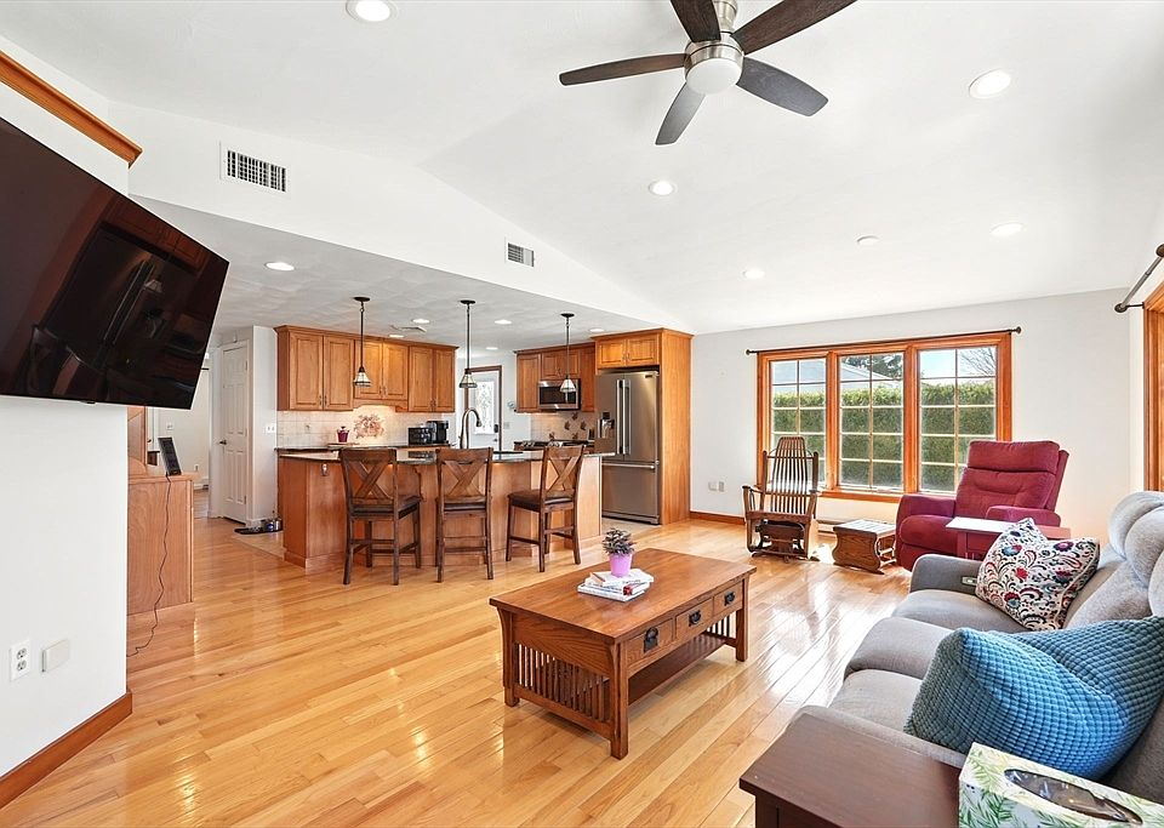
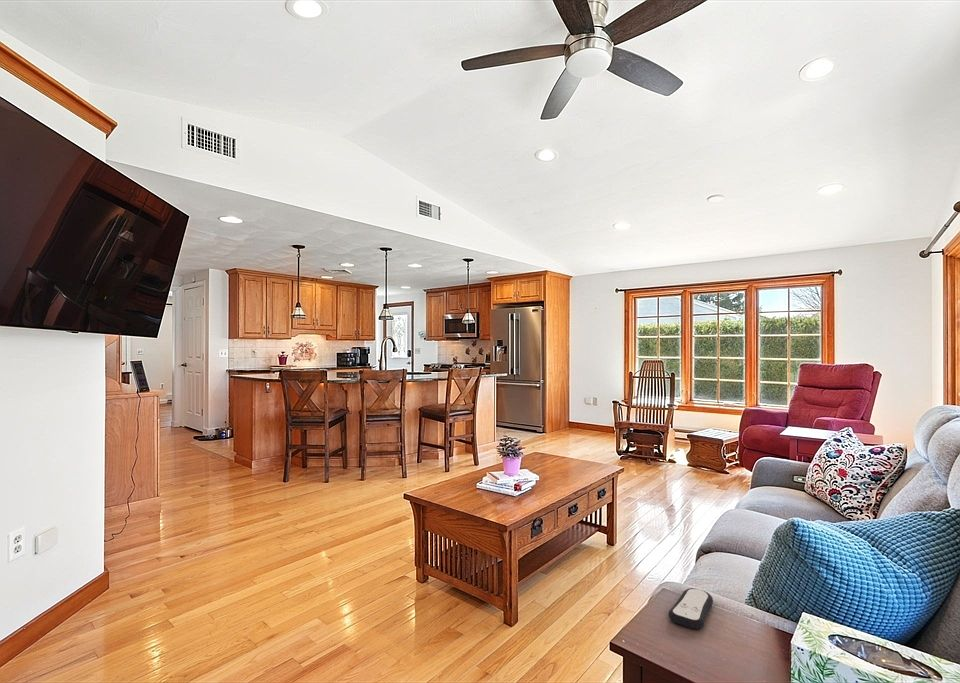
+ remote control [668,587,714,630]
